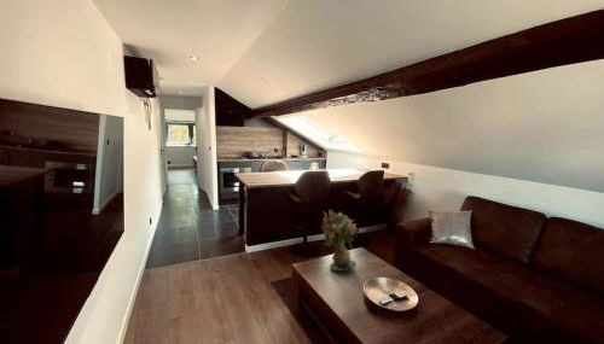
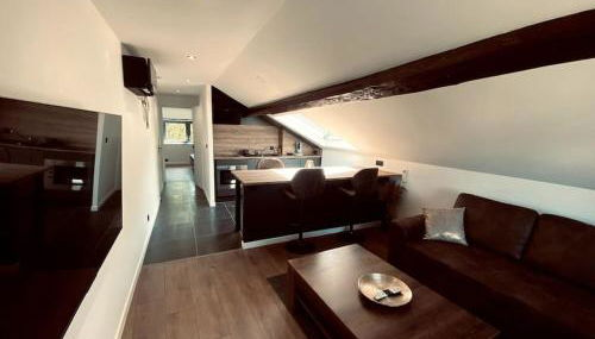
- bouquet [320,209,359,273]
